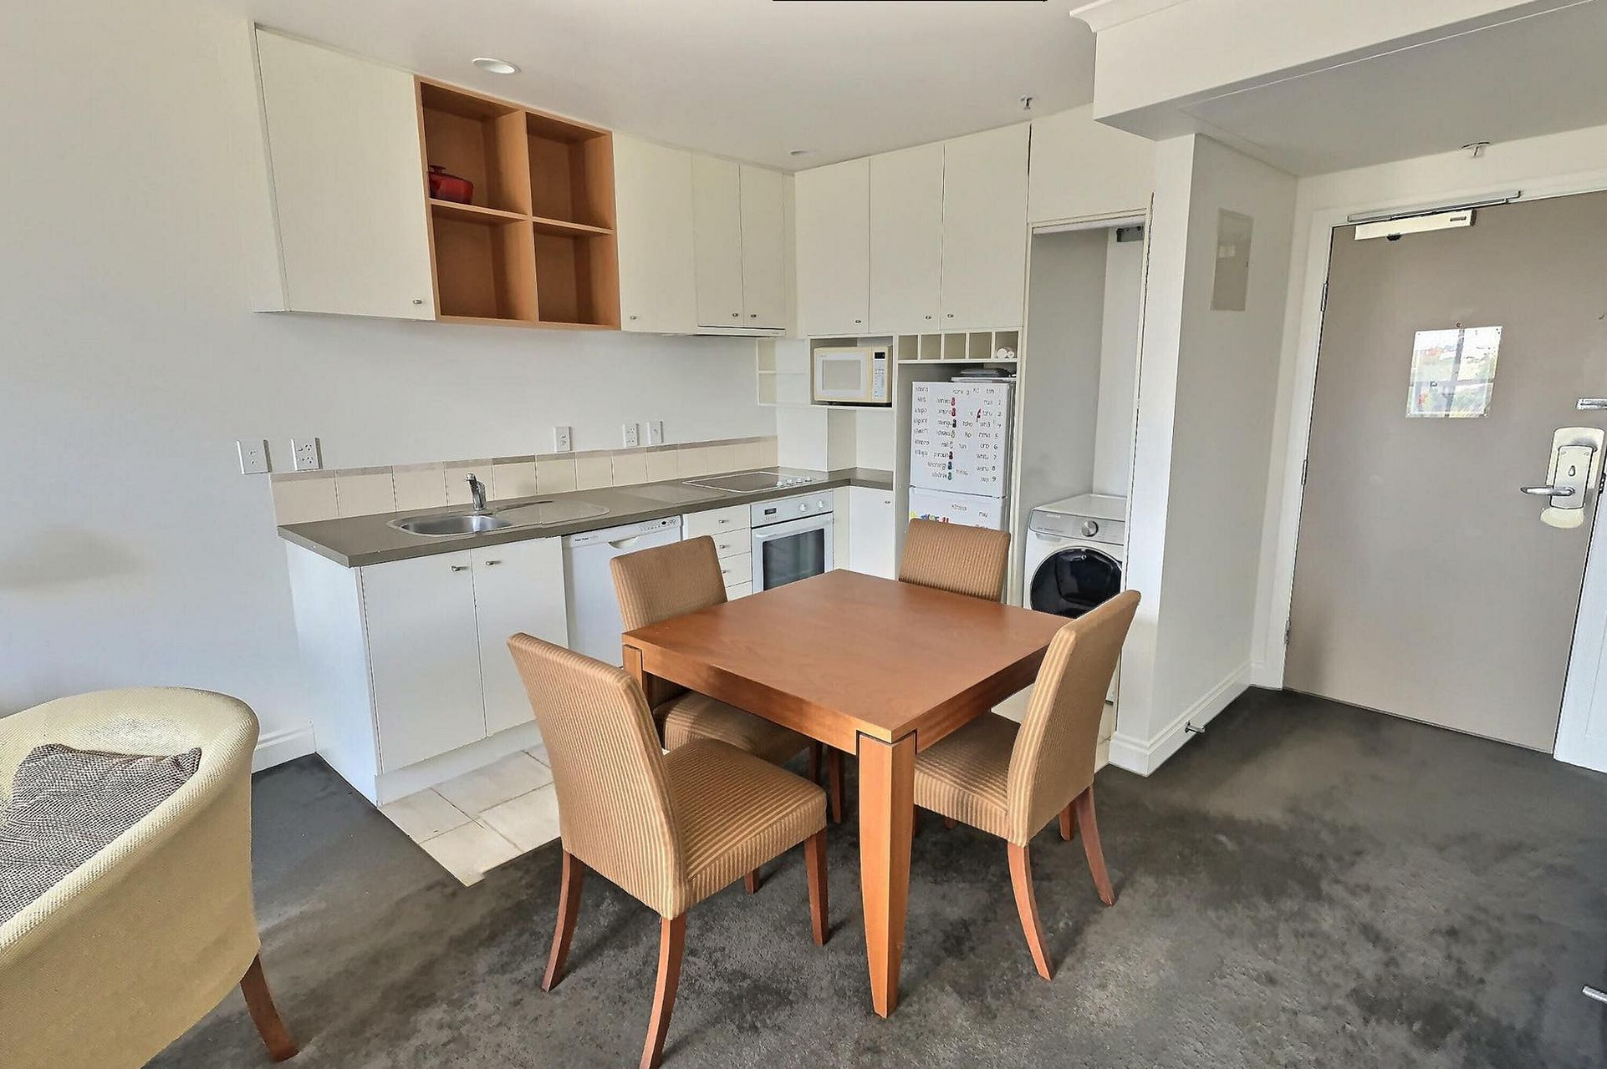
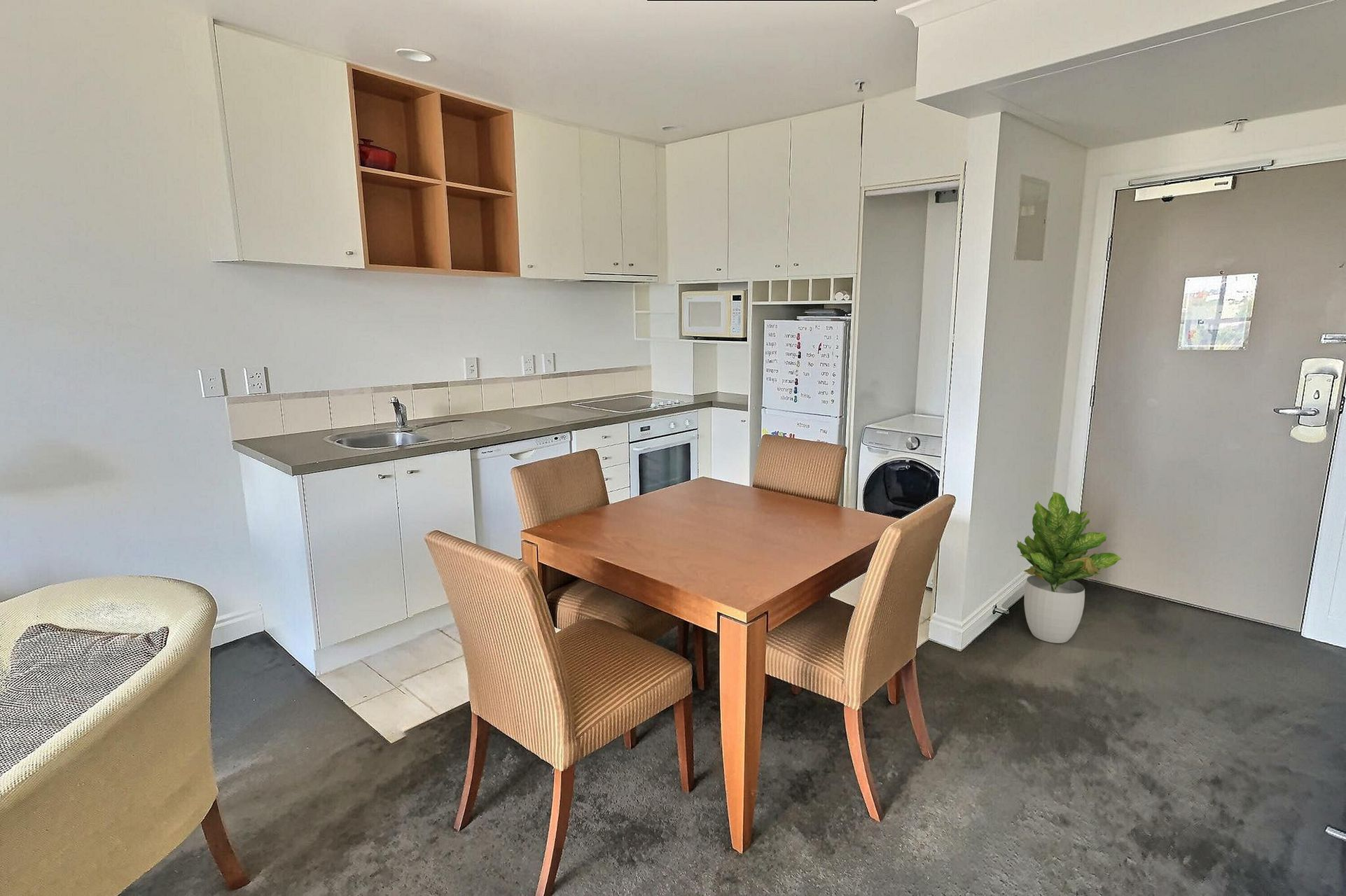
+ potted plant [1016,491,1123,644]
